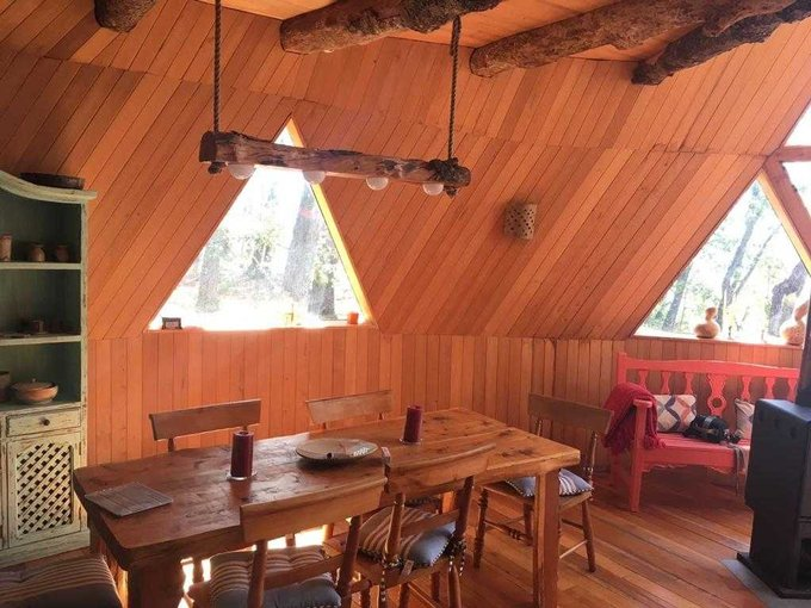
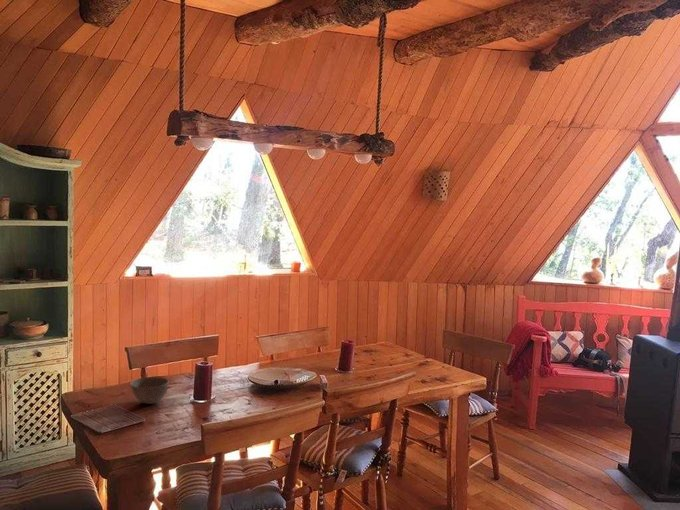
+ bowl [129,376,170,405]
